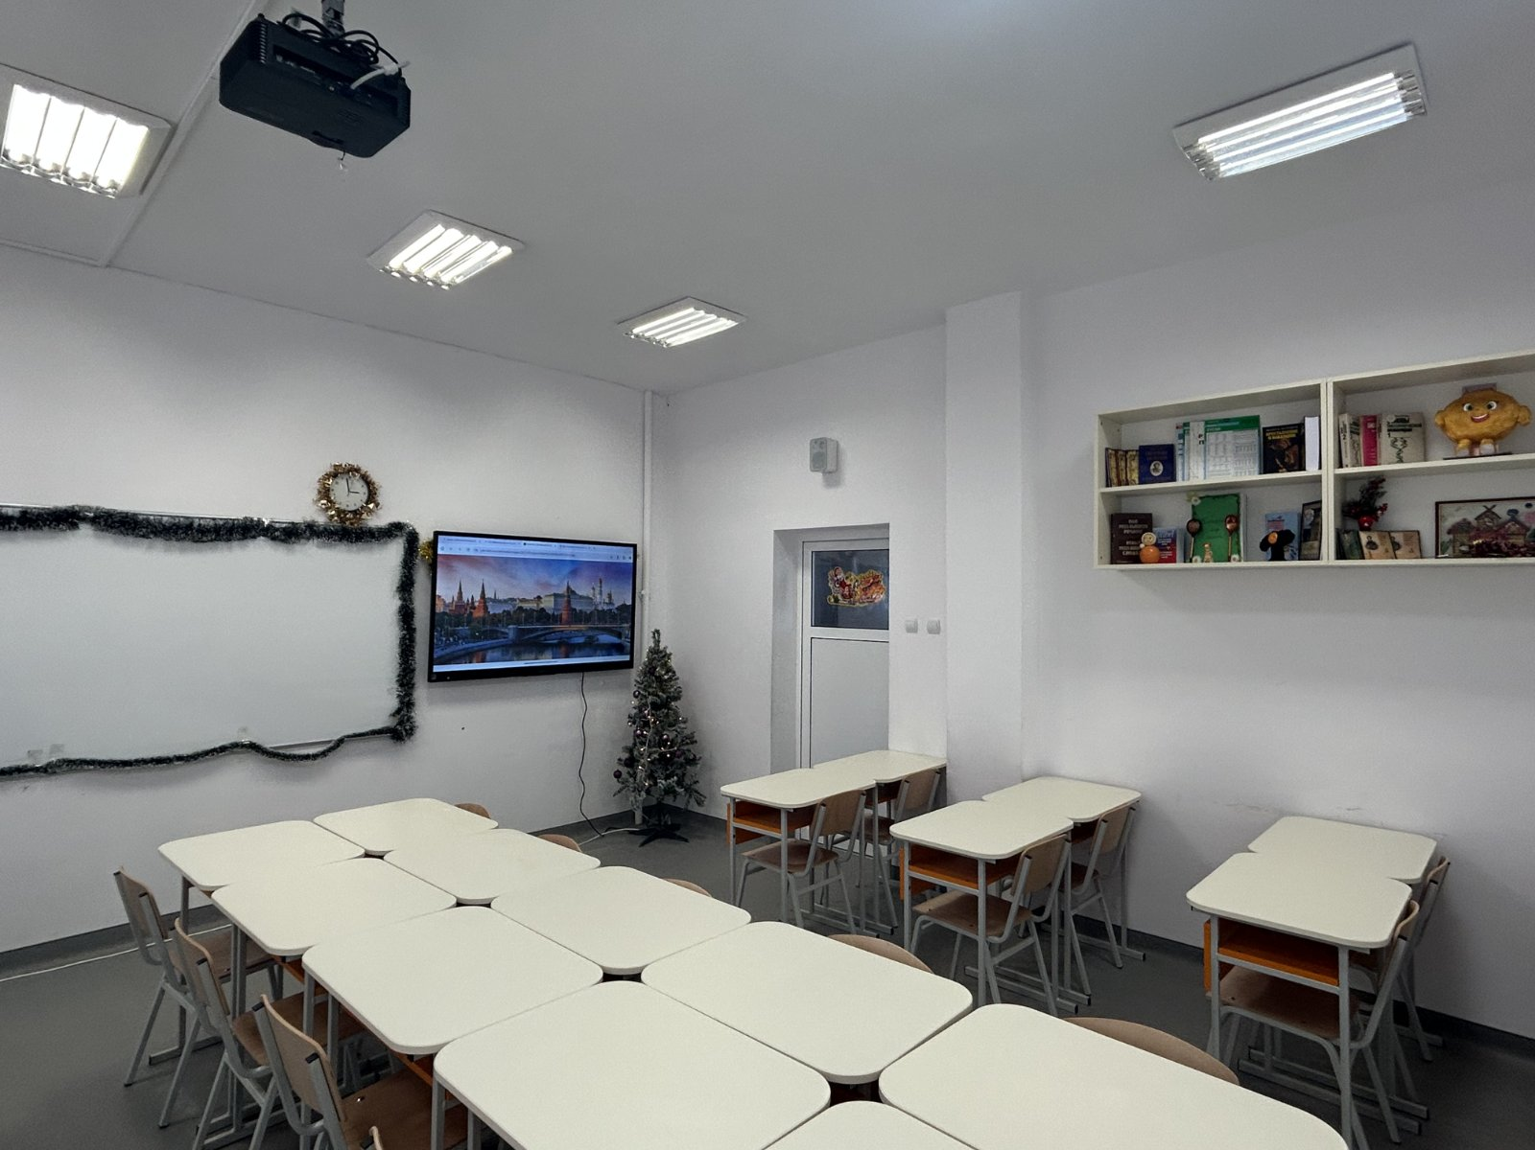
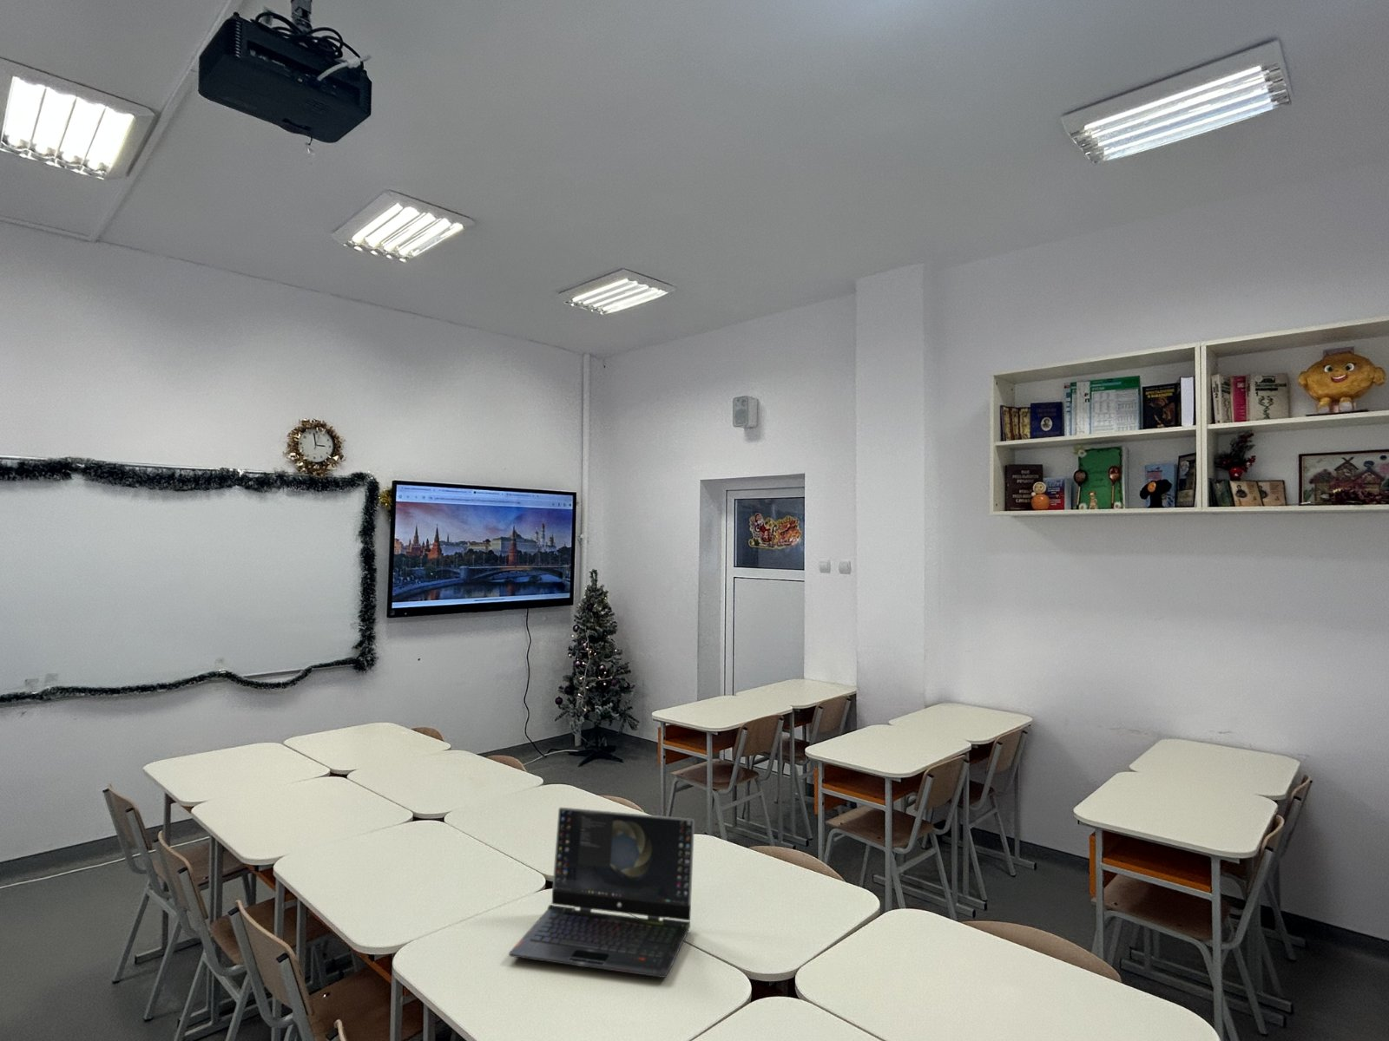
+ laptop computer [507,806,696,979]
